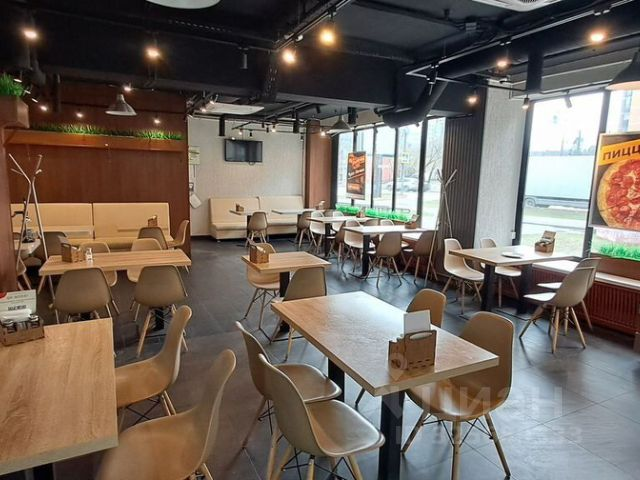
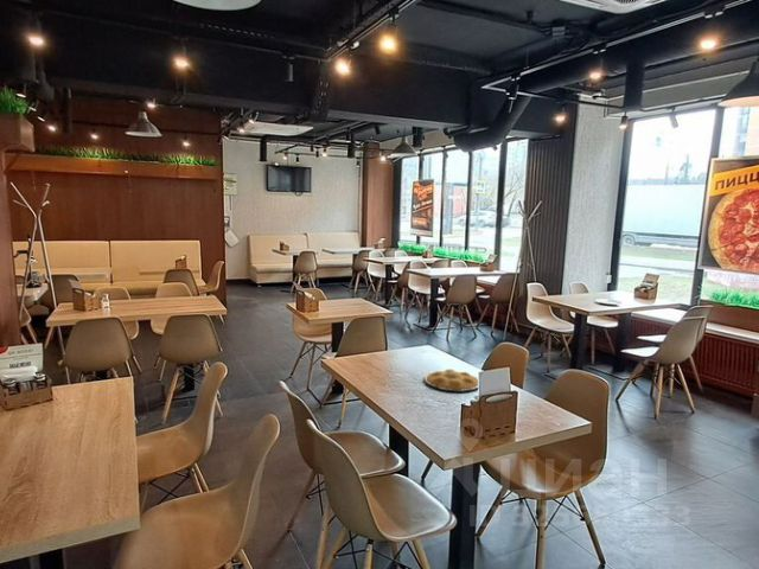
+ plate [423,369,479,394]
